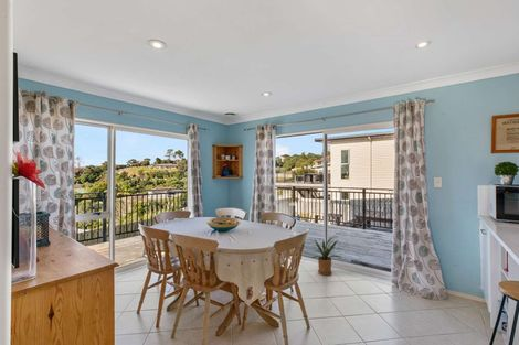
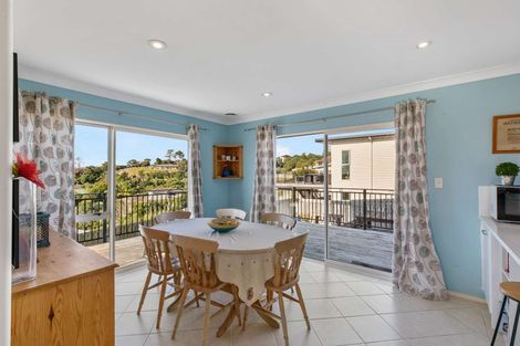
- house plant [308,235,342,277]
